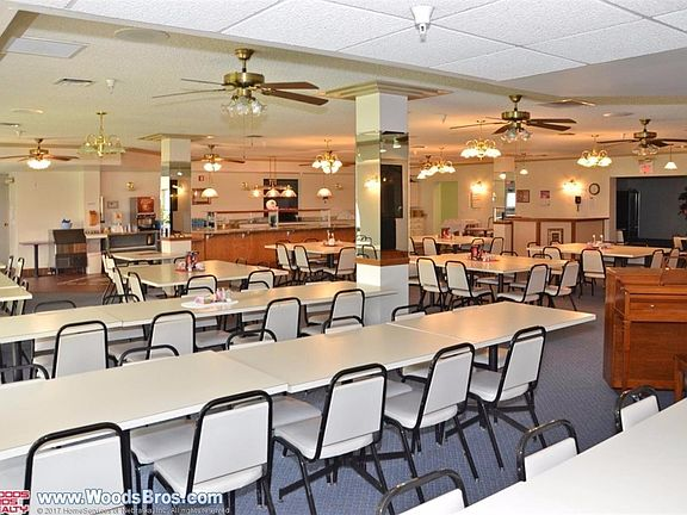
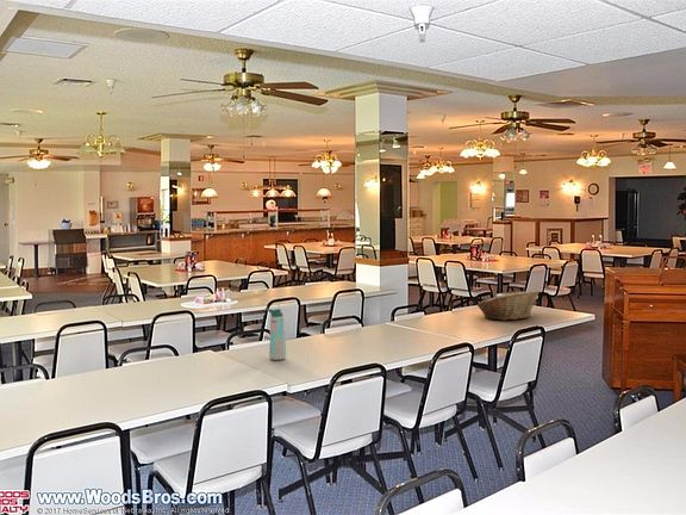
+ water bottle [266,308,287,361]
+ fruit basket [476,288,542,321]
